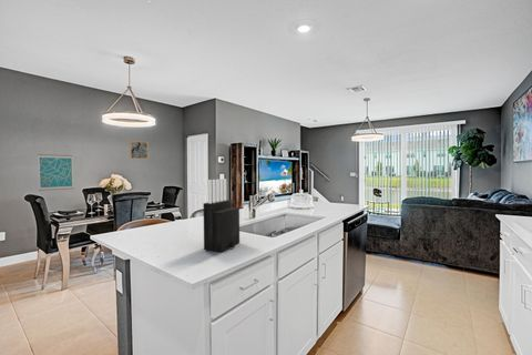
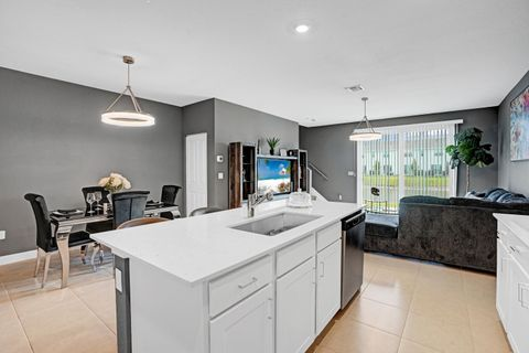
- knife block [203,178,241,253]
- wall art [129,140,149,160]
- wall art [37,153,74,192]
